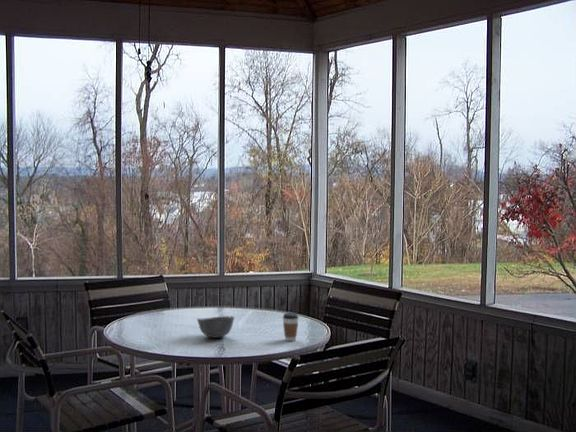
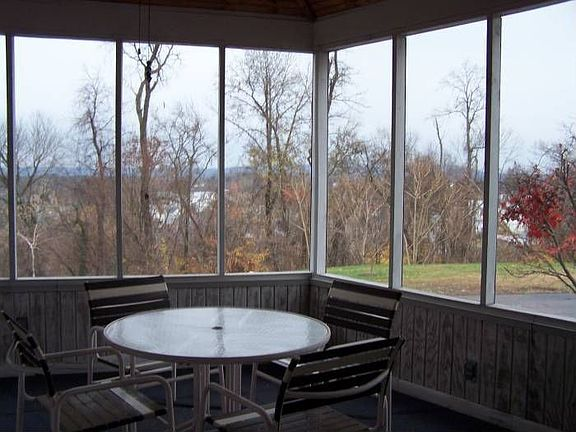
- bowl [196,315,236,339]
- coffee cup [282,312,300,342]
